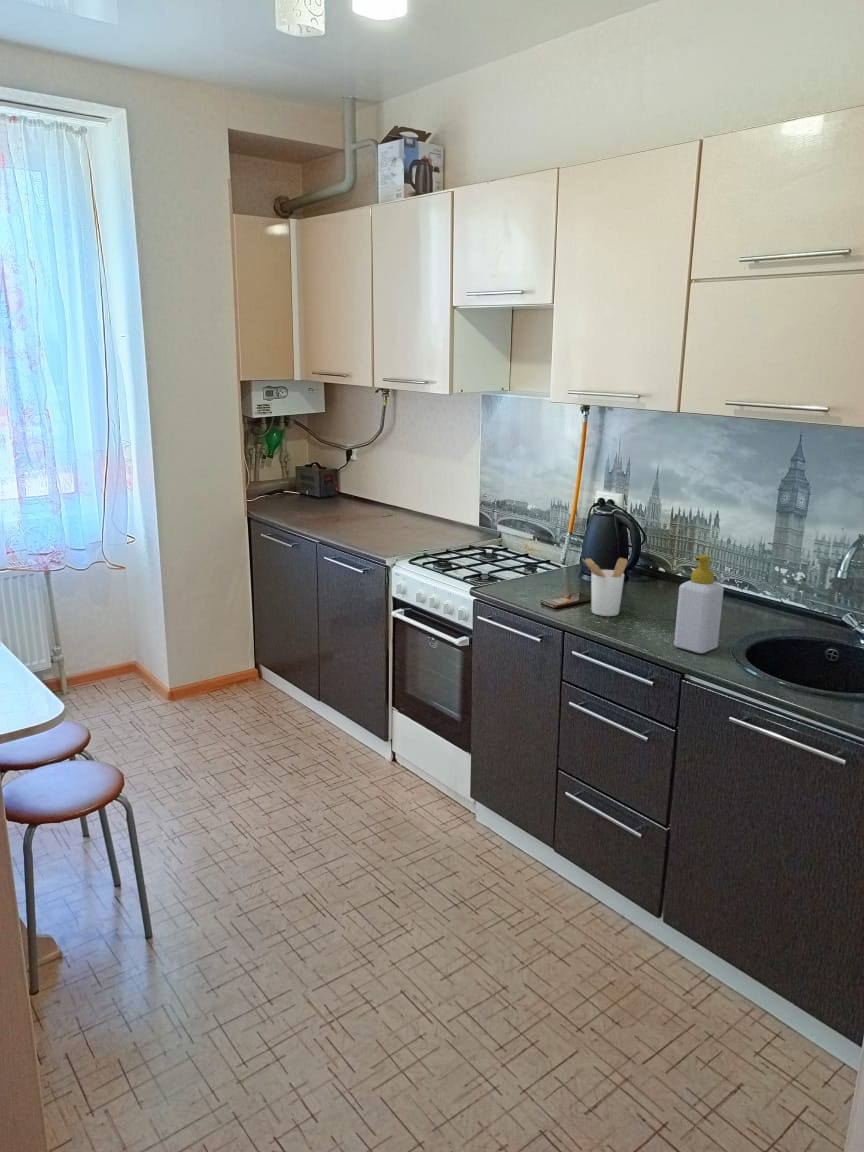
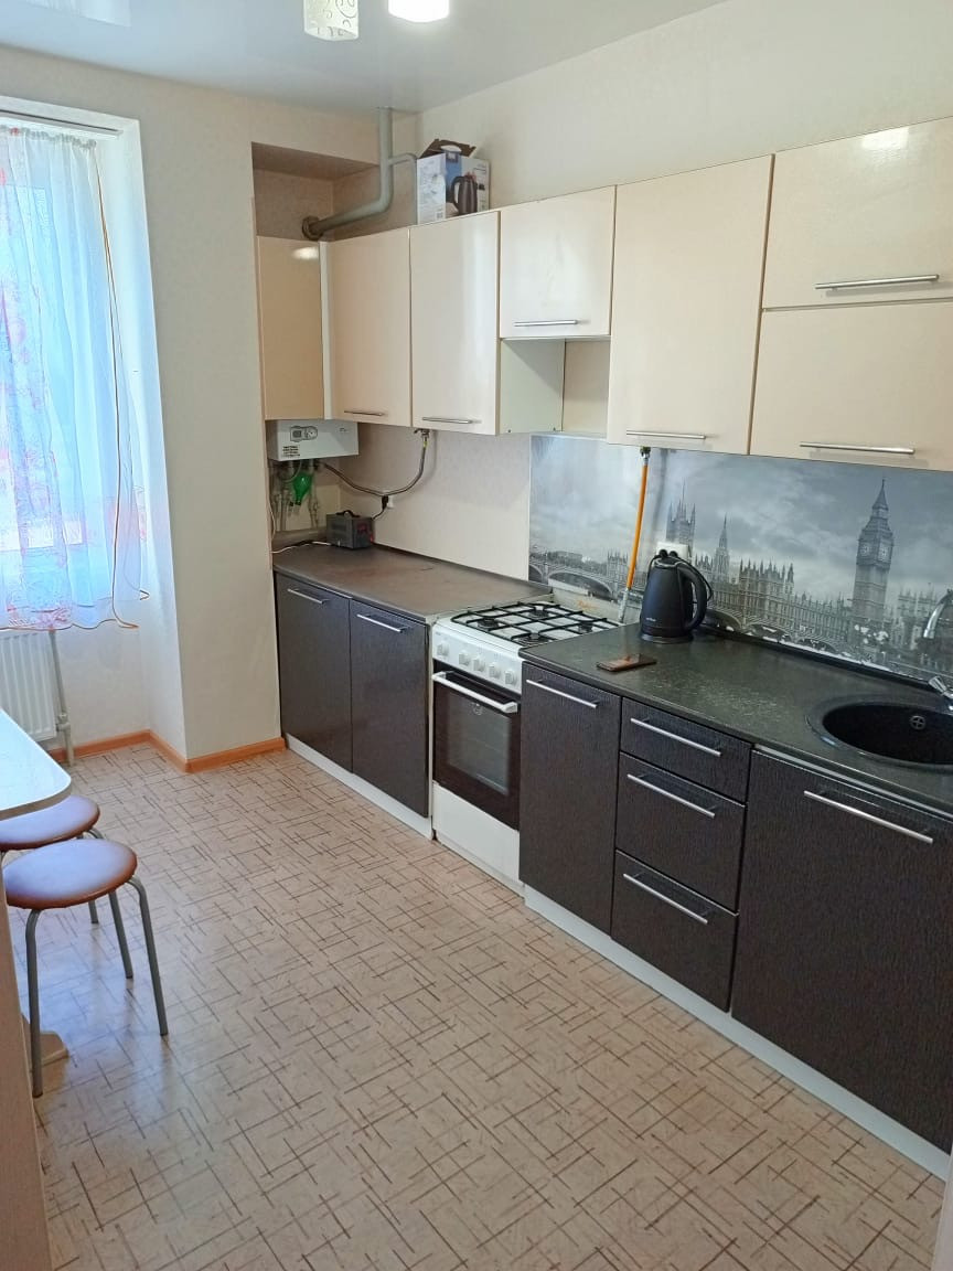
- utensil holder [581,557,629,617]
- soap bottle [673,554,725,654]
